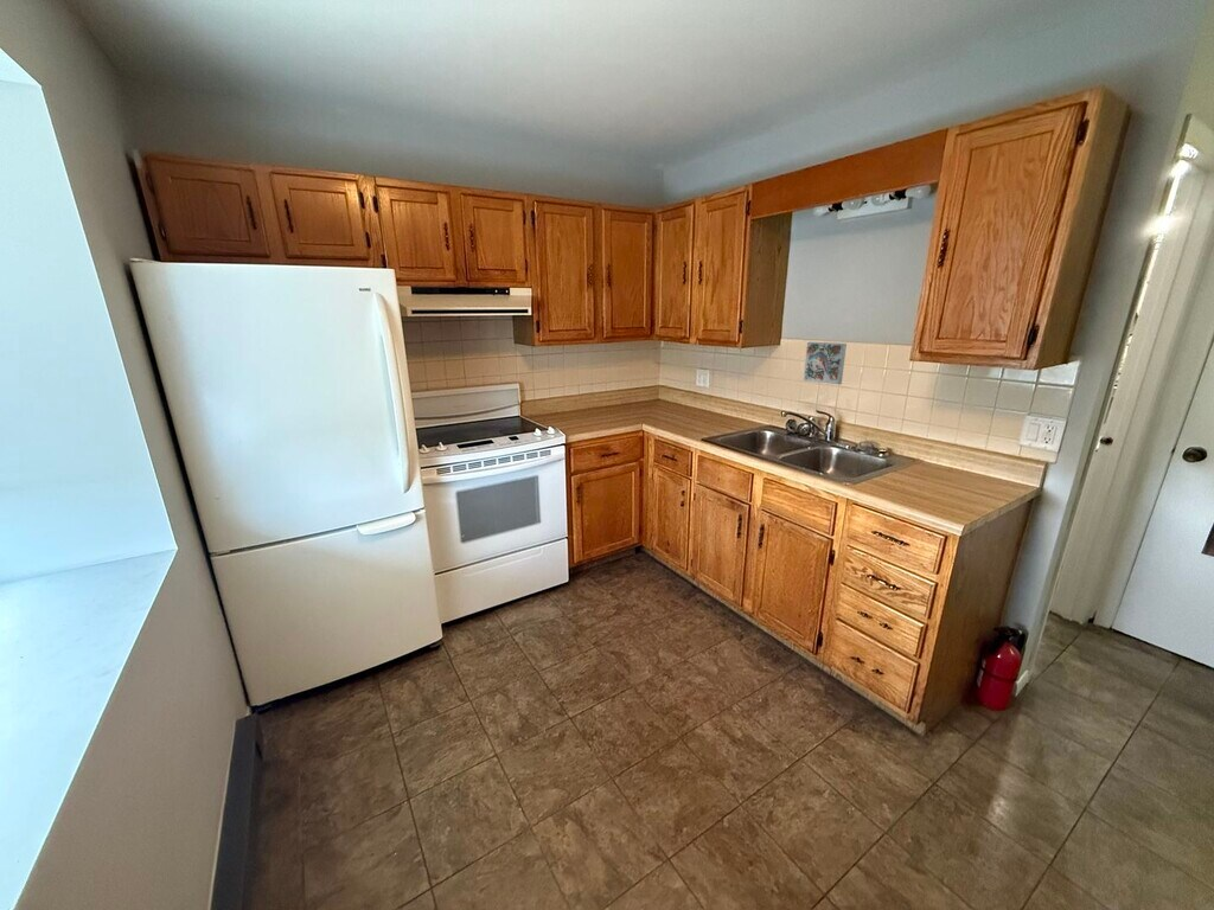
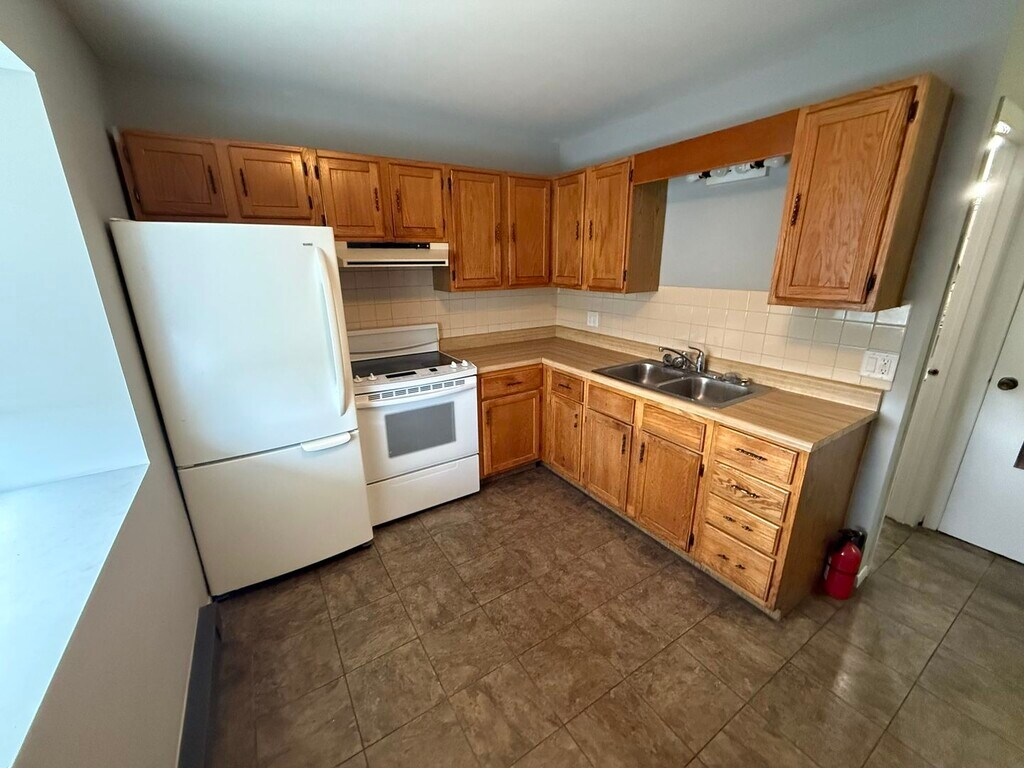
- decorative tile [803,341,848,385]
